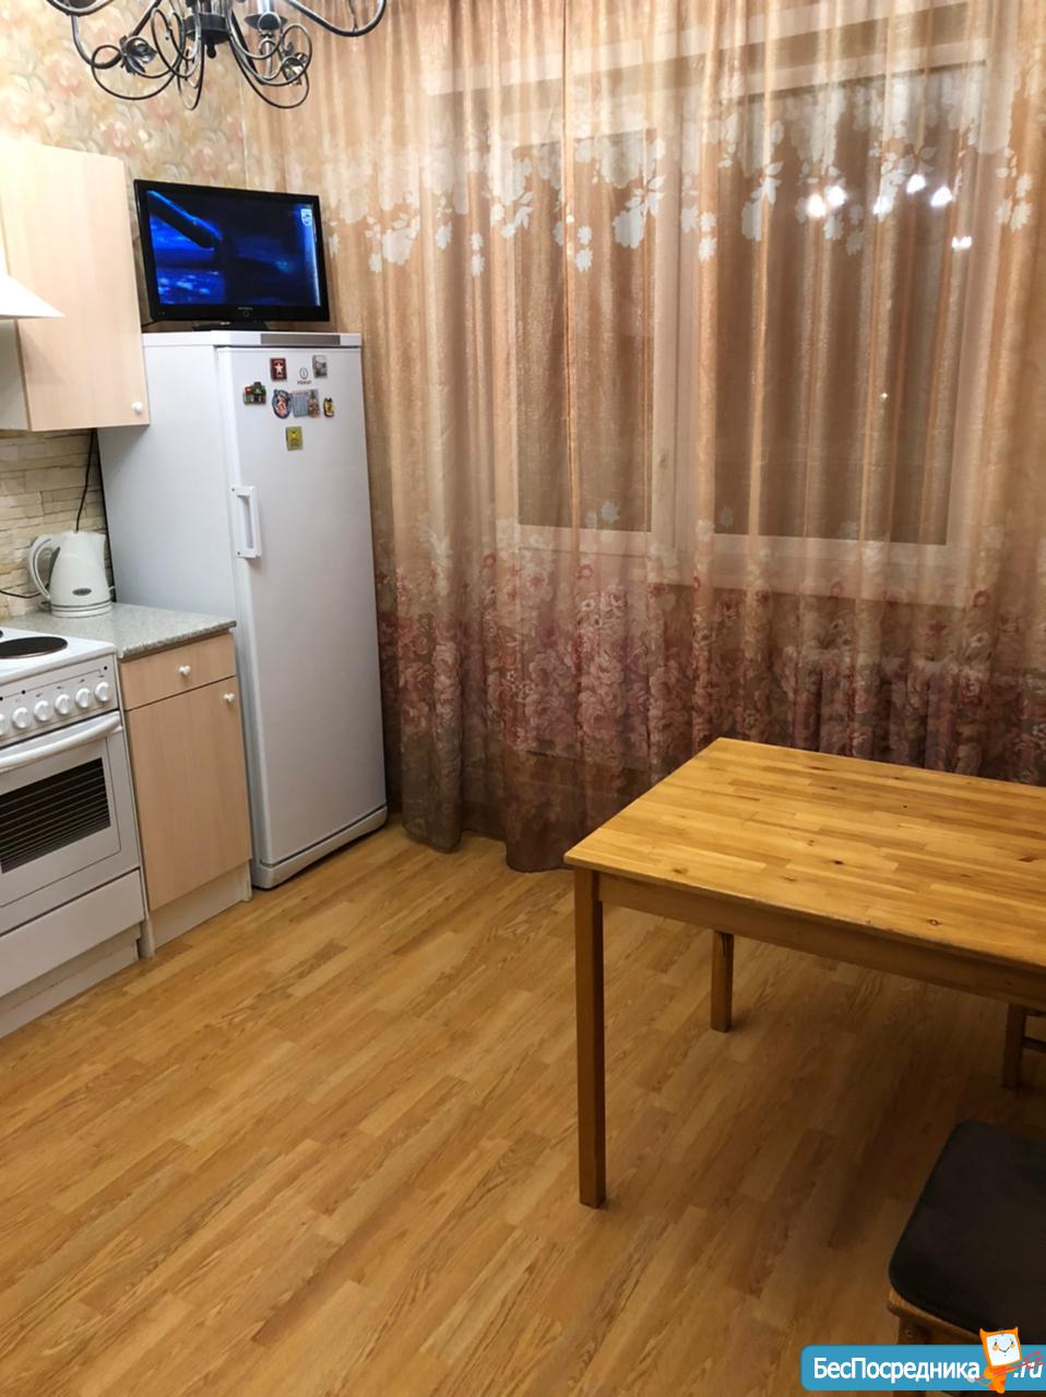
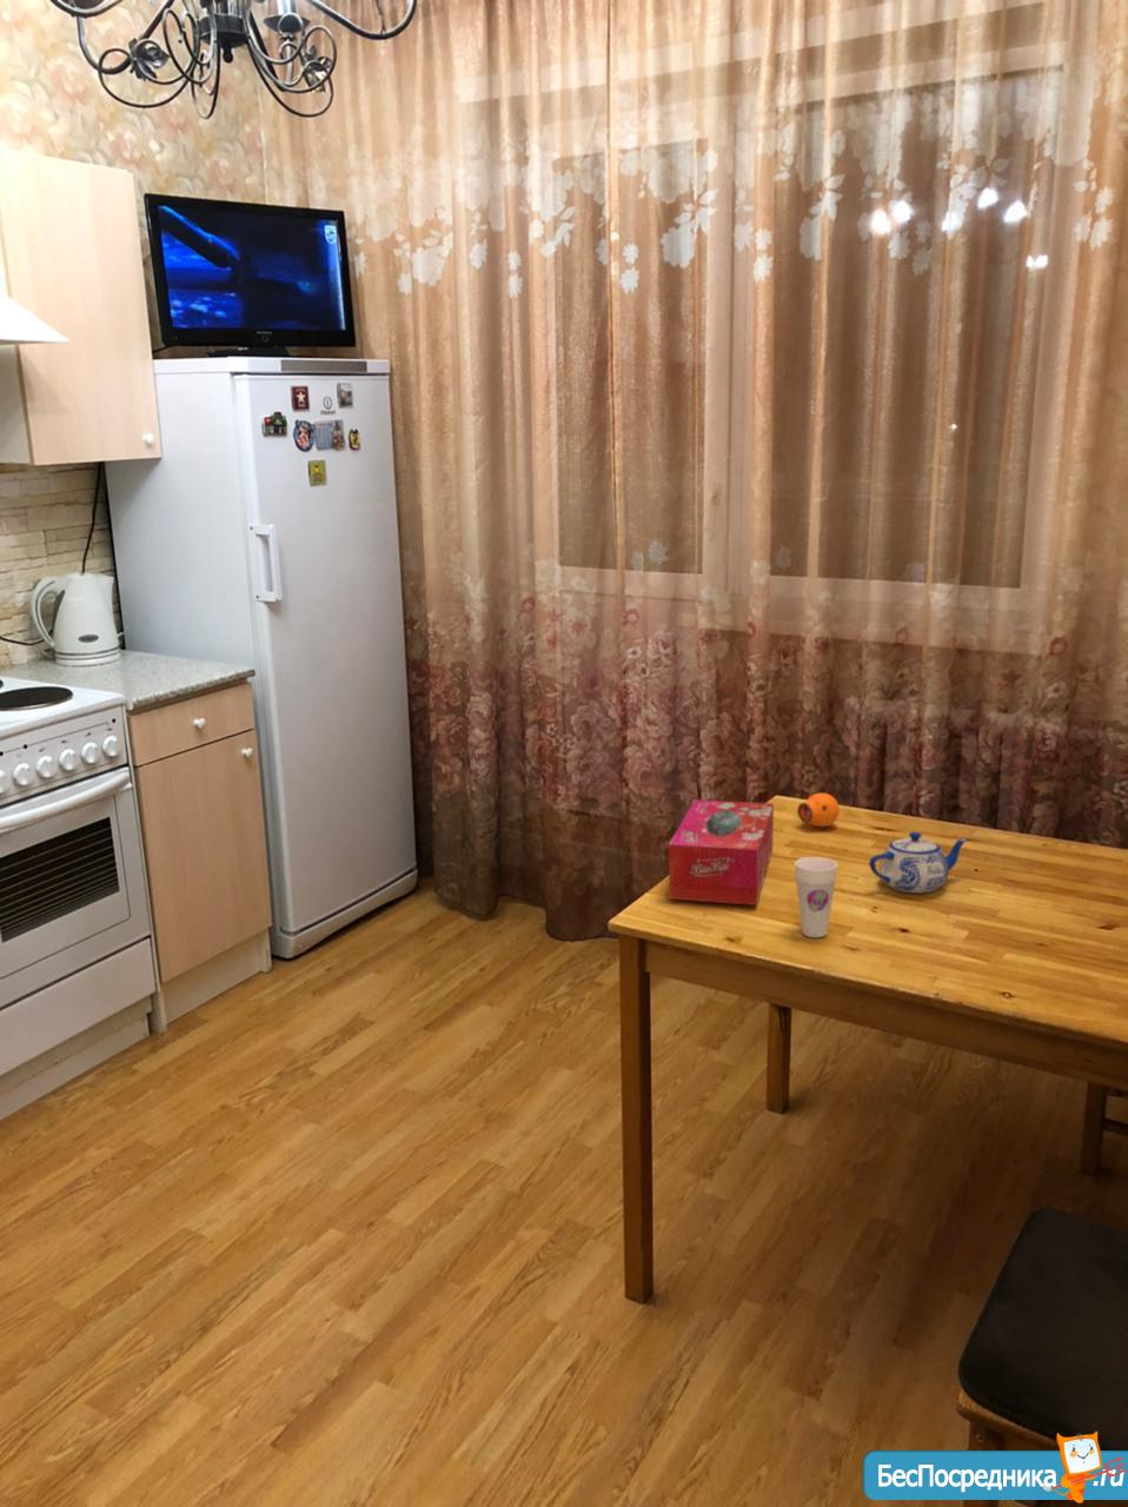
+ cup [794,855,839,938]
+ tissue box [667,799,775,906]
+ orange [796,793,841,829]
+ teapot [867,832,969,893]
